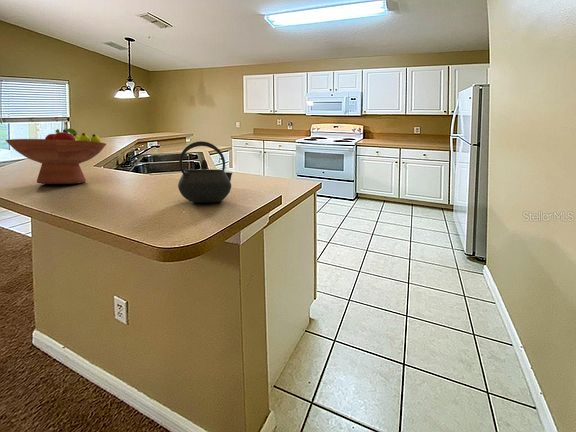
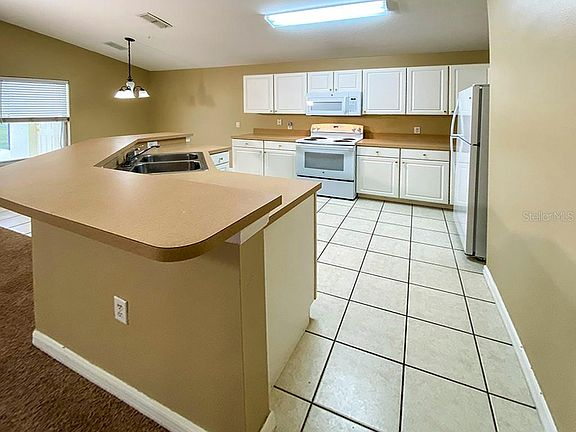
- fruit bowl [5,127,107,185]
- kettle [177,140,233,203]
